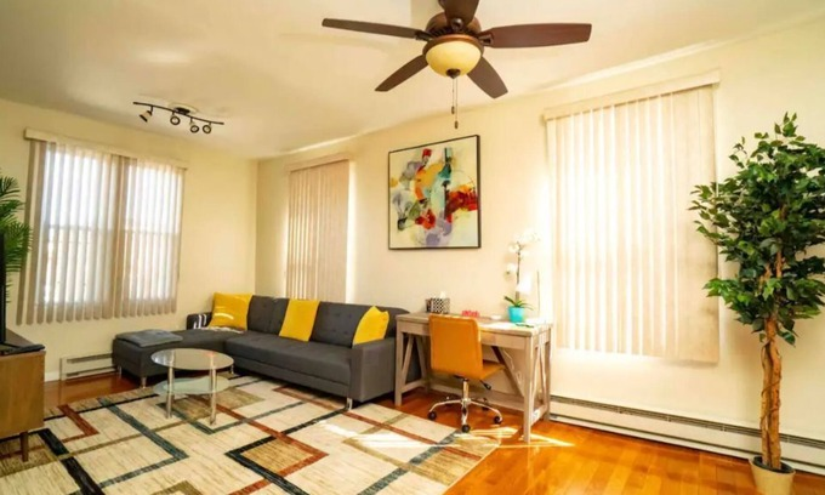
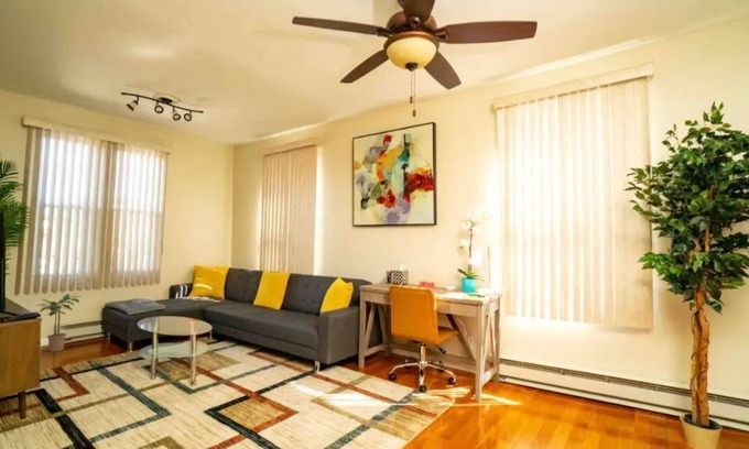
+ potted plant [35,292,83,353]
